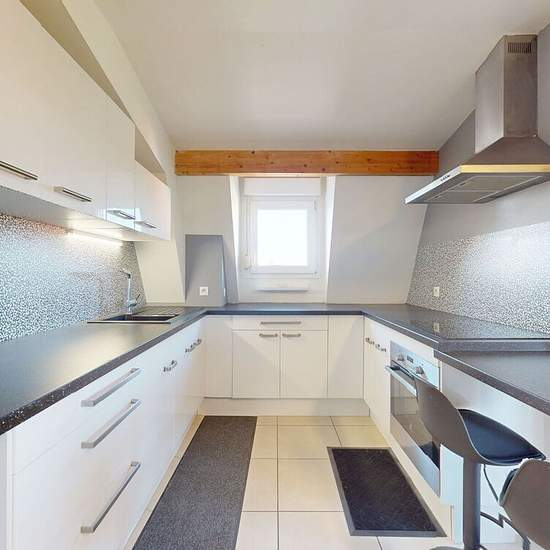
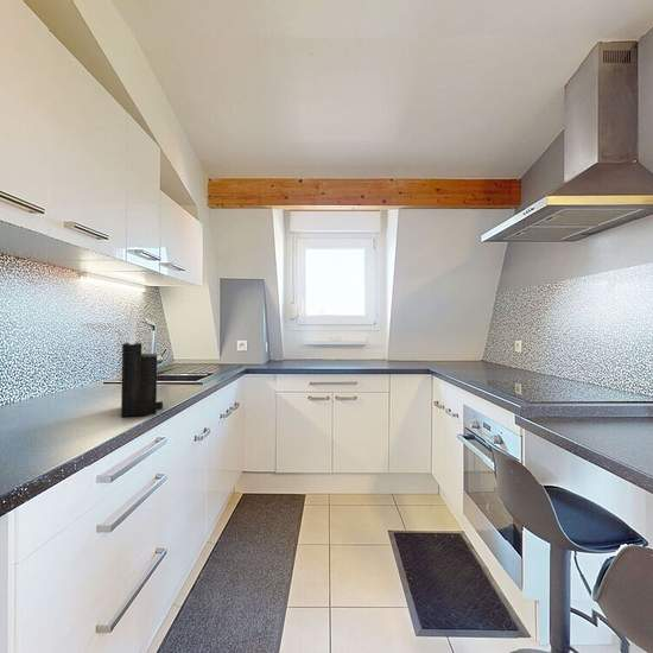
+ knife block [120,308,164,418]
